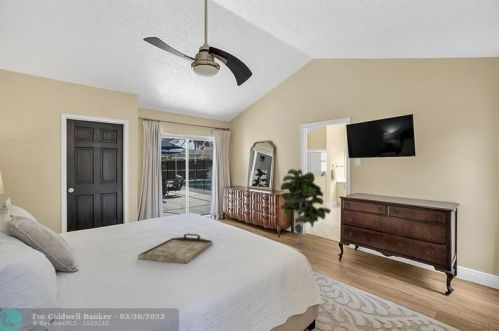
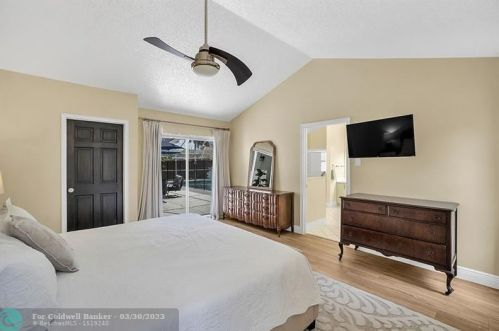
- serving tray [137,233,214,264]
- indoor plant [279,168,332,245]
